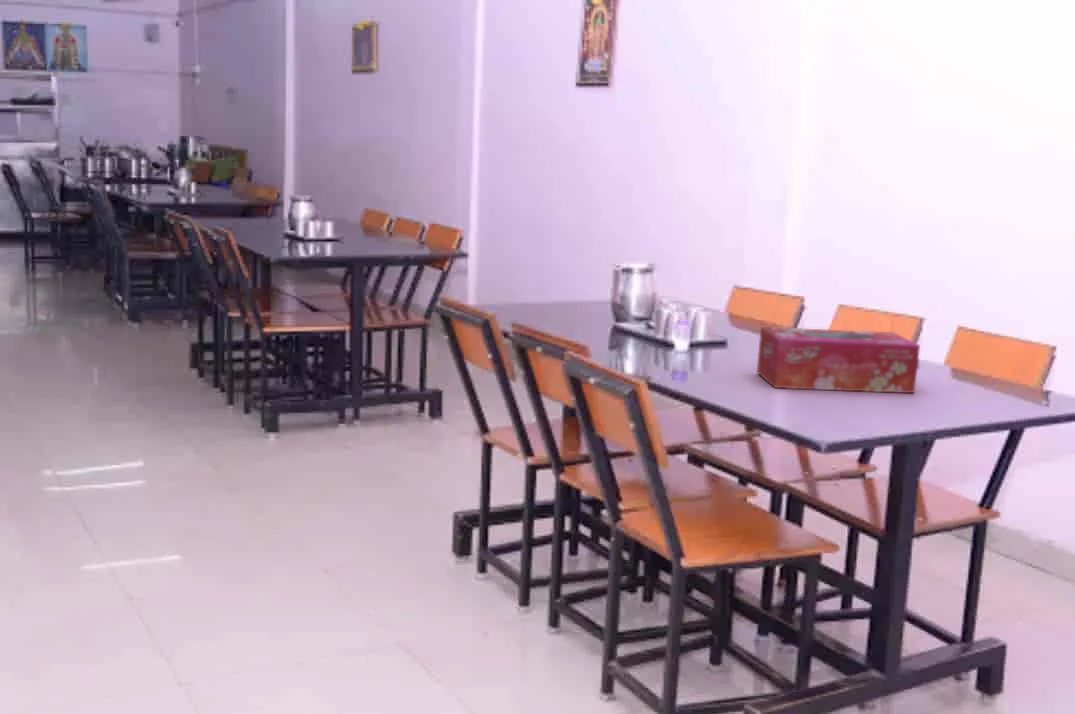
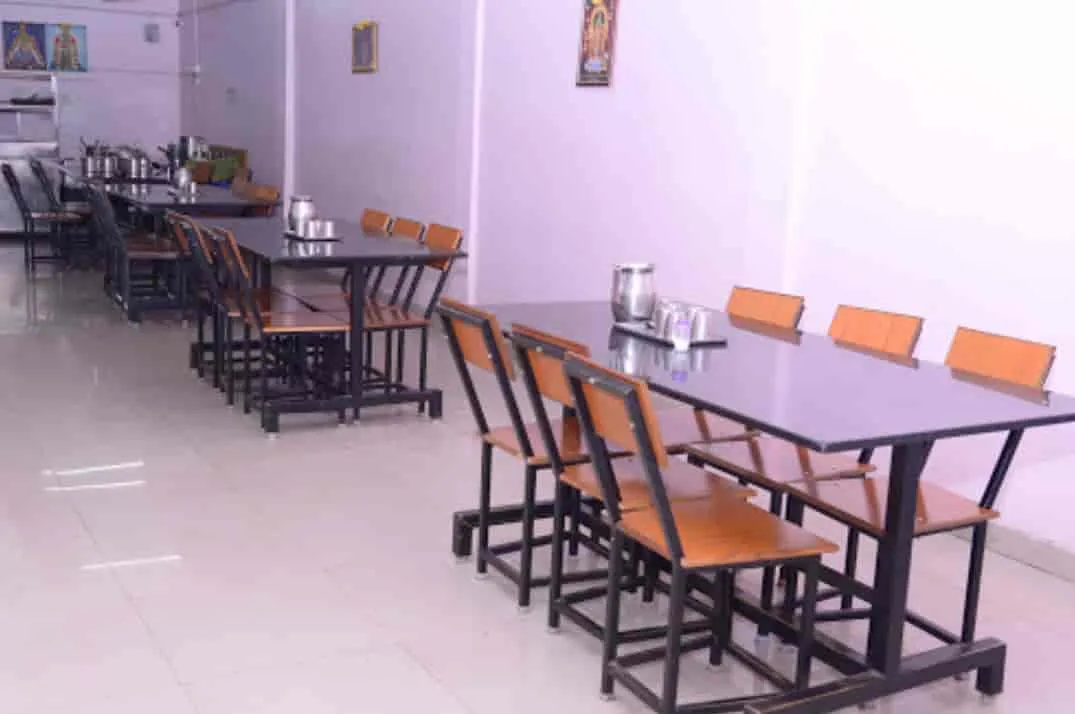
- tissue box [756,326,921,394]
